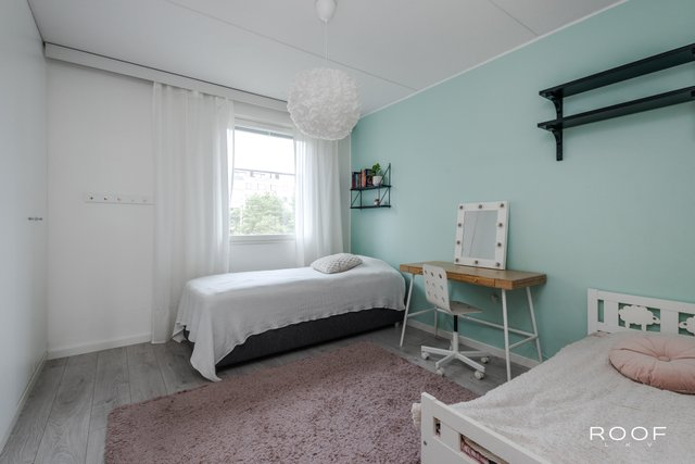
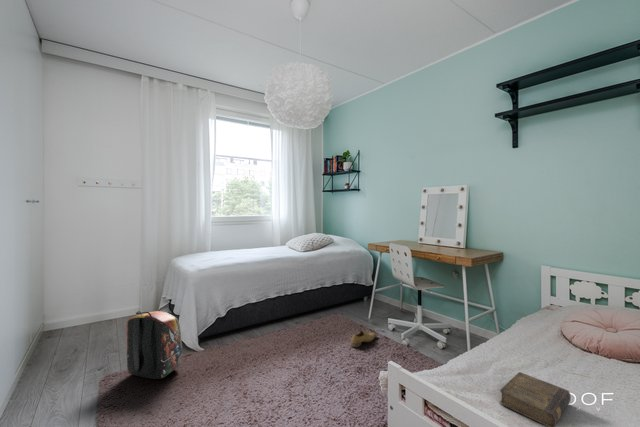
+ book [499,371,572,427]
+ shoe [350,329,377,348]
+ backpack [125,310,184,380]
